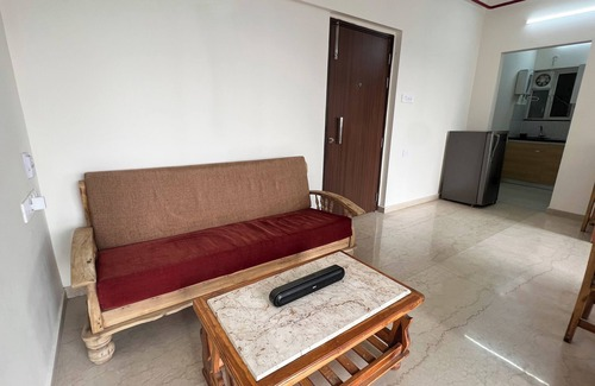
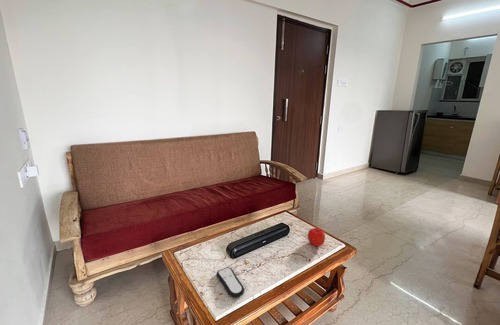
+ fruit [307,227,326,247]
+ remote control [216,267,245,299]
